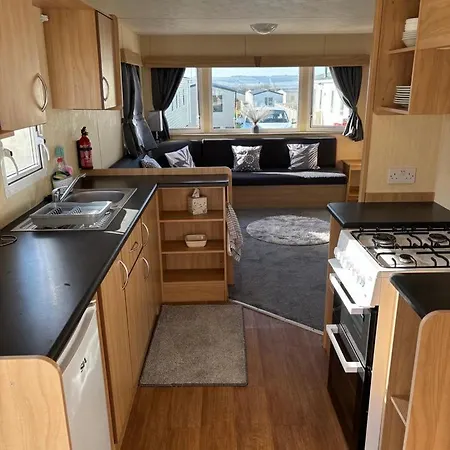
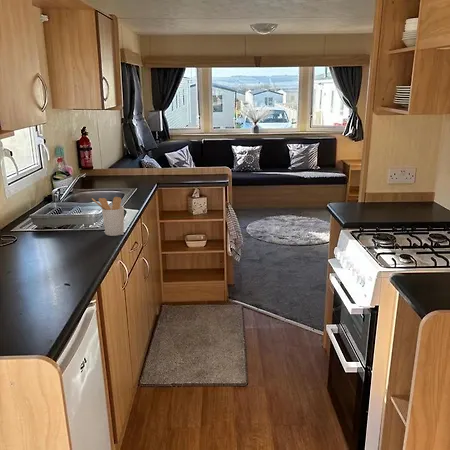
+ utensil holder [91,196,125,237]
